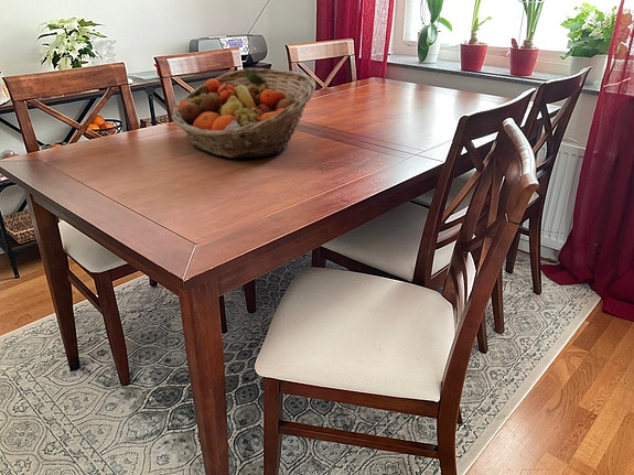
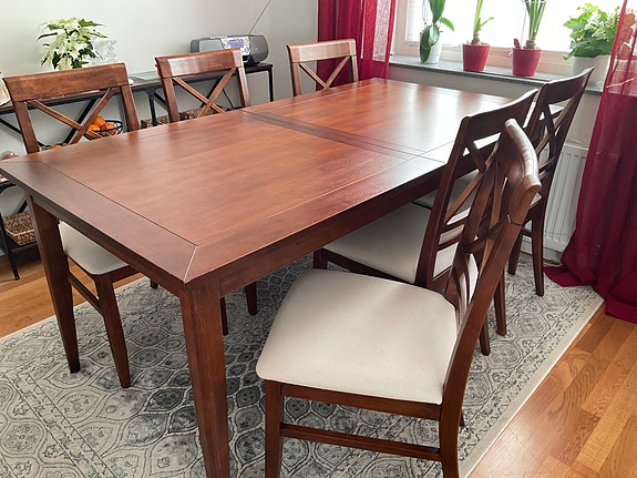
- fruit basket [170,67,316,159]
